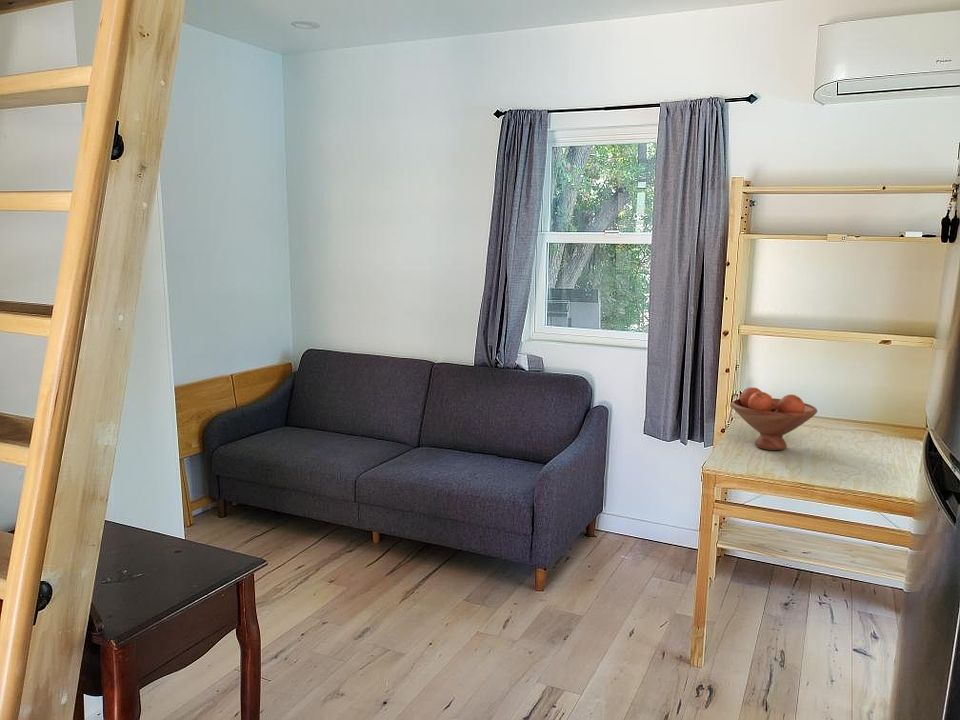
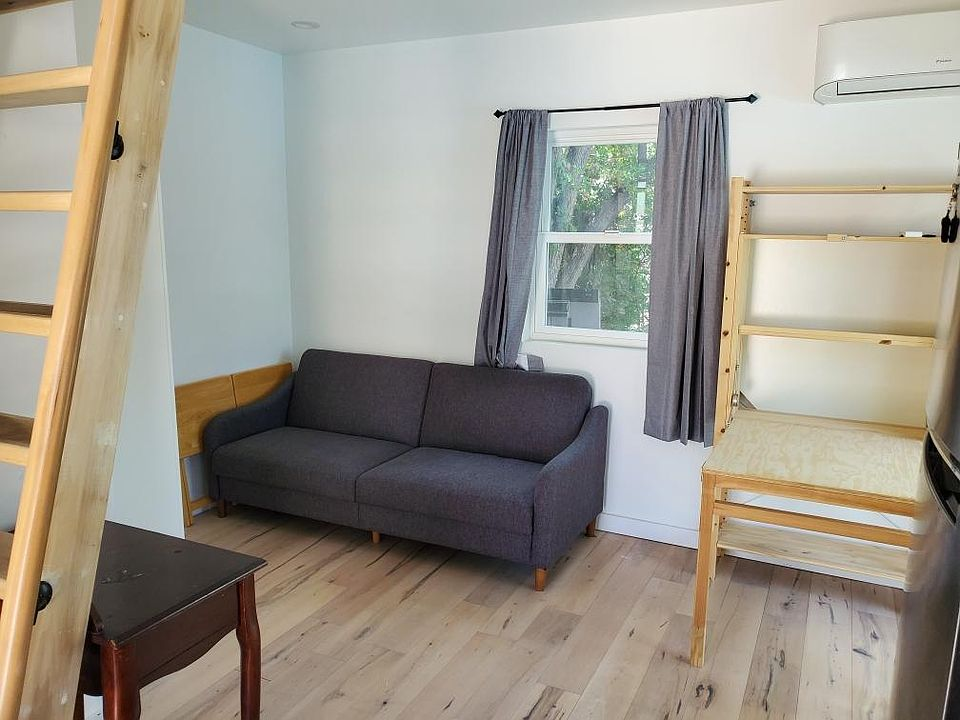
- fruit bowl [730,386,818,451]
